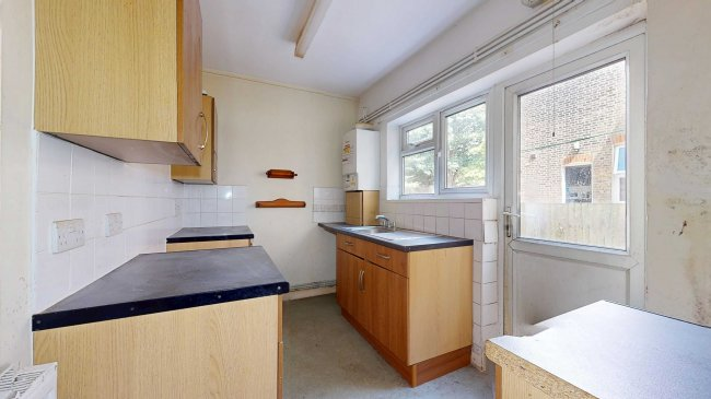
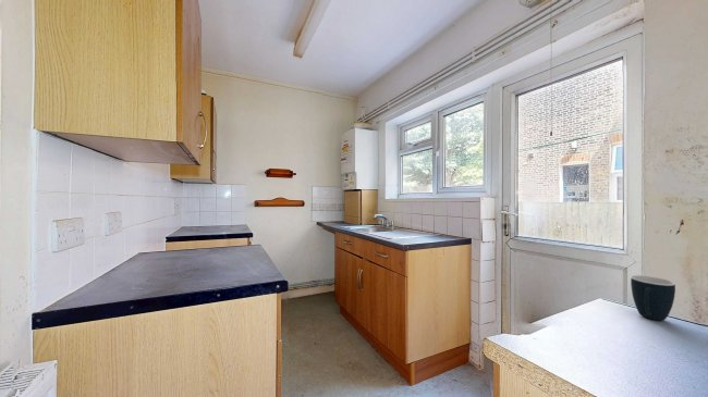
+ mug [630,274,676,322]
